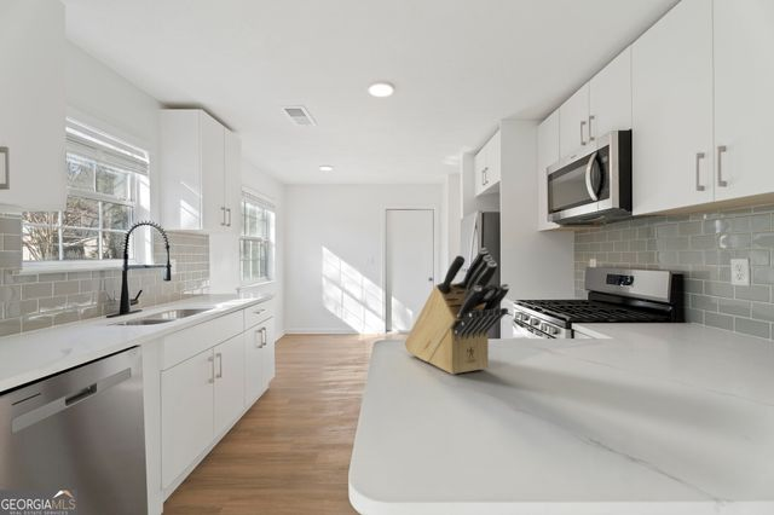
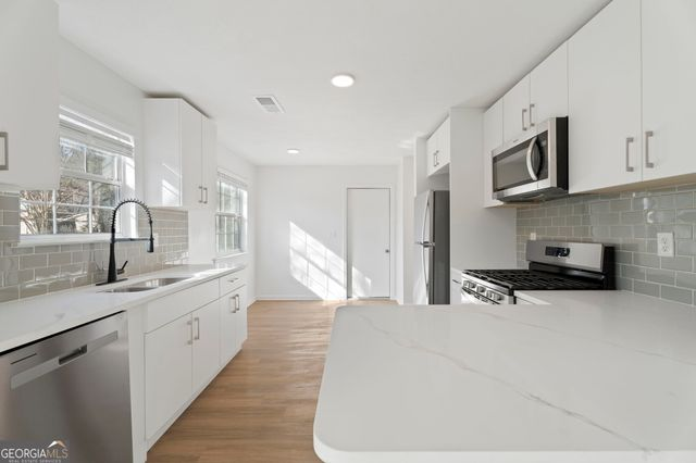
- knife block [404,247,510,376]
